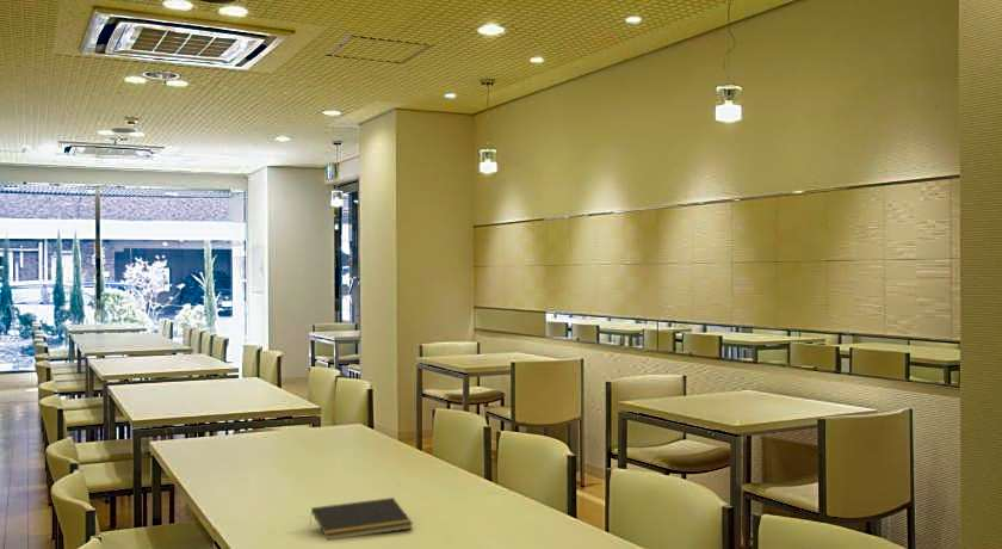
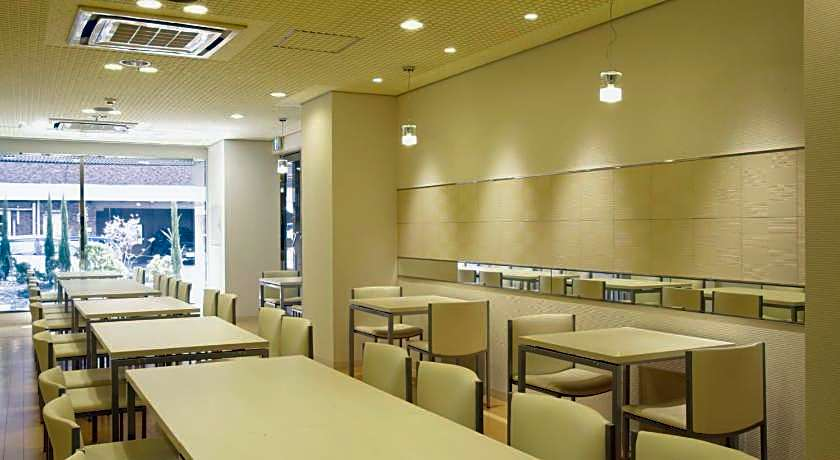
- notepad [308,496,414,542]
